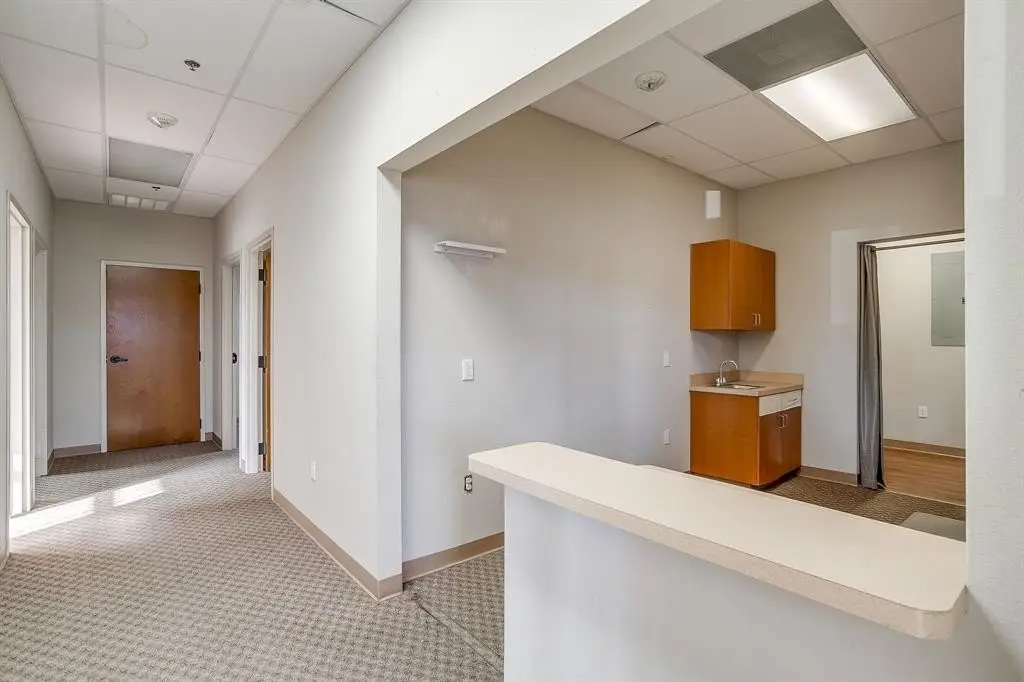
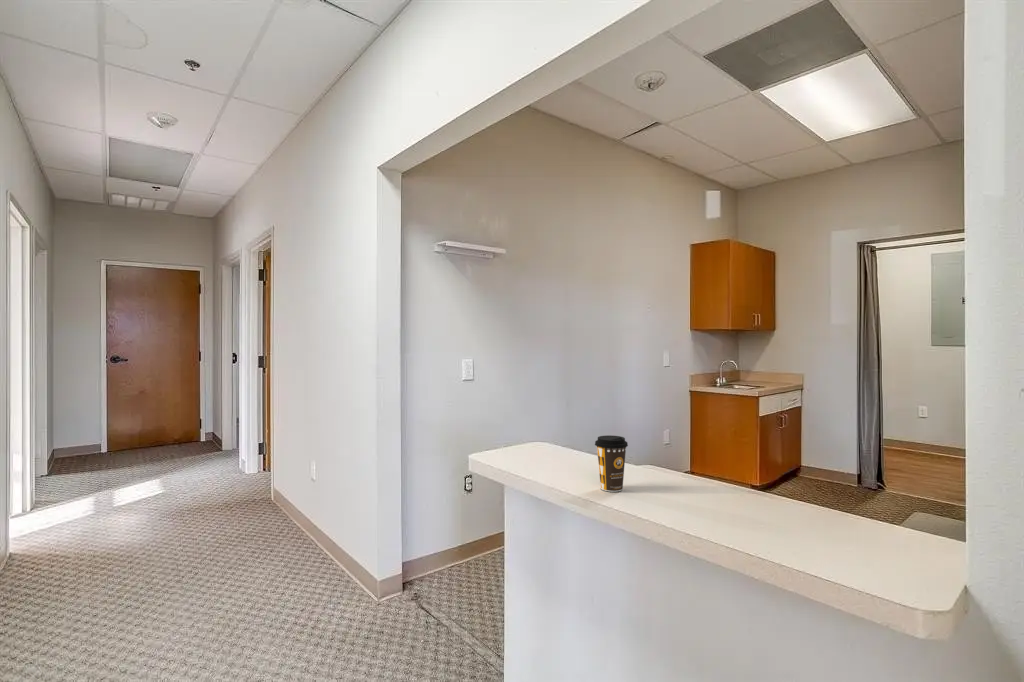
+ coffee cup [594,435,629,493]
